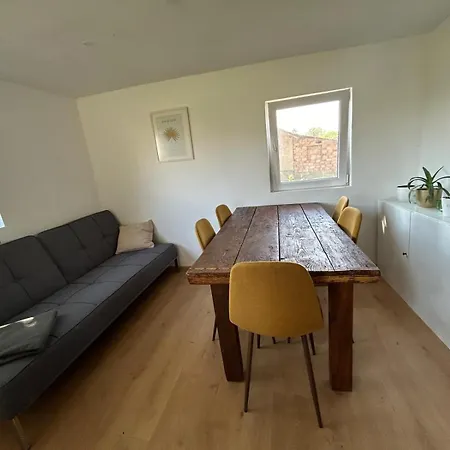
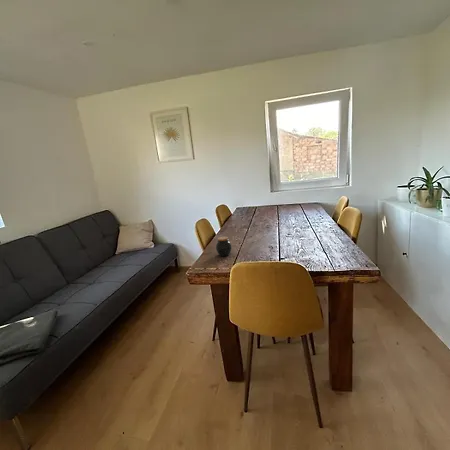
+ jar [215,236,233,257]
